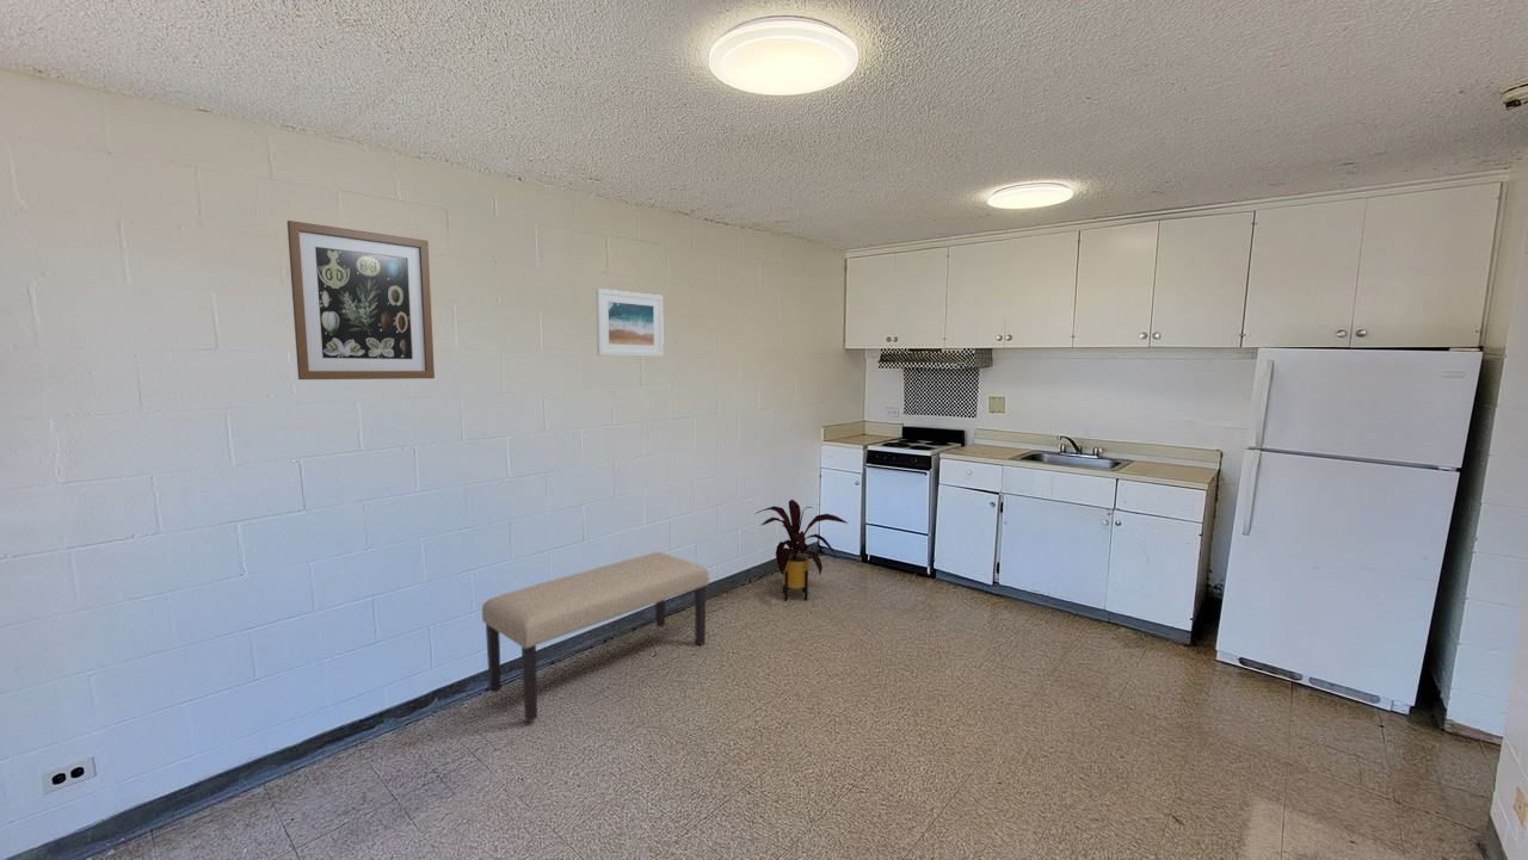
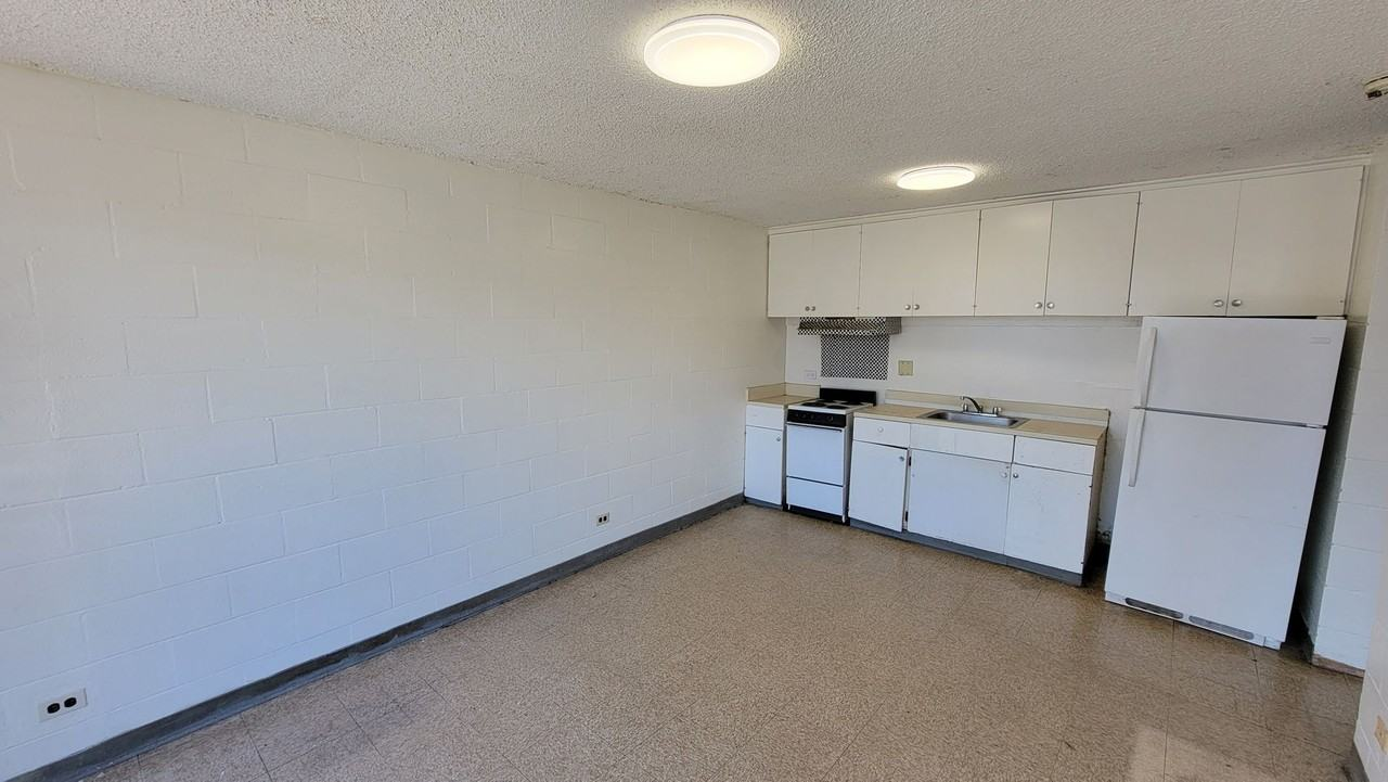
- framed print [594,287,665,358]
- wall art [286,219,436,380]
- house plant [754,499,849,602]
- bench [481,551,710,723]
